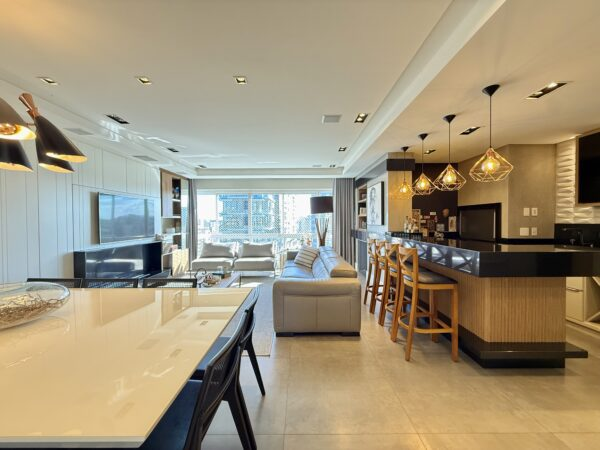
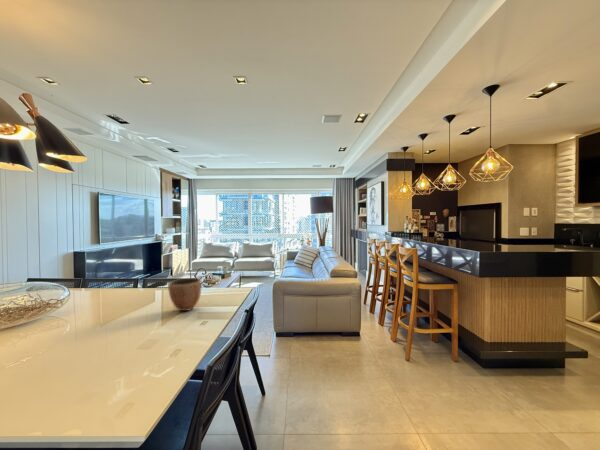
+ decorative bowl [167,277,202,312]
